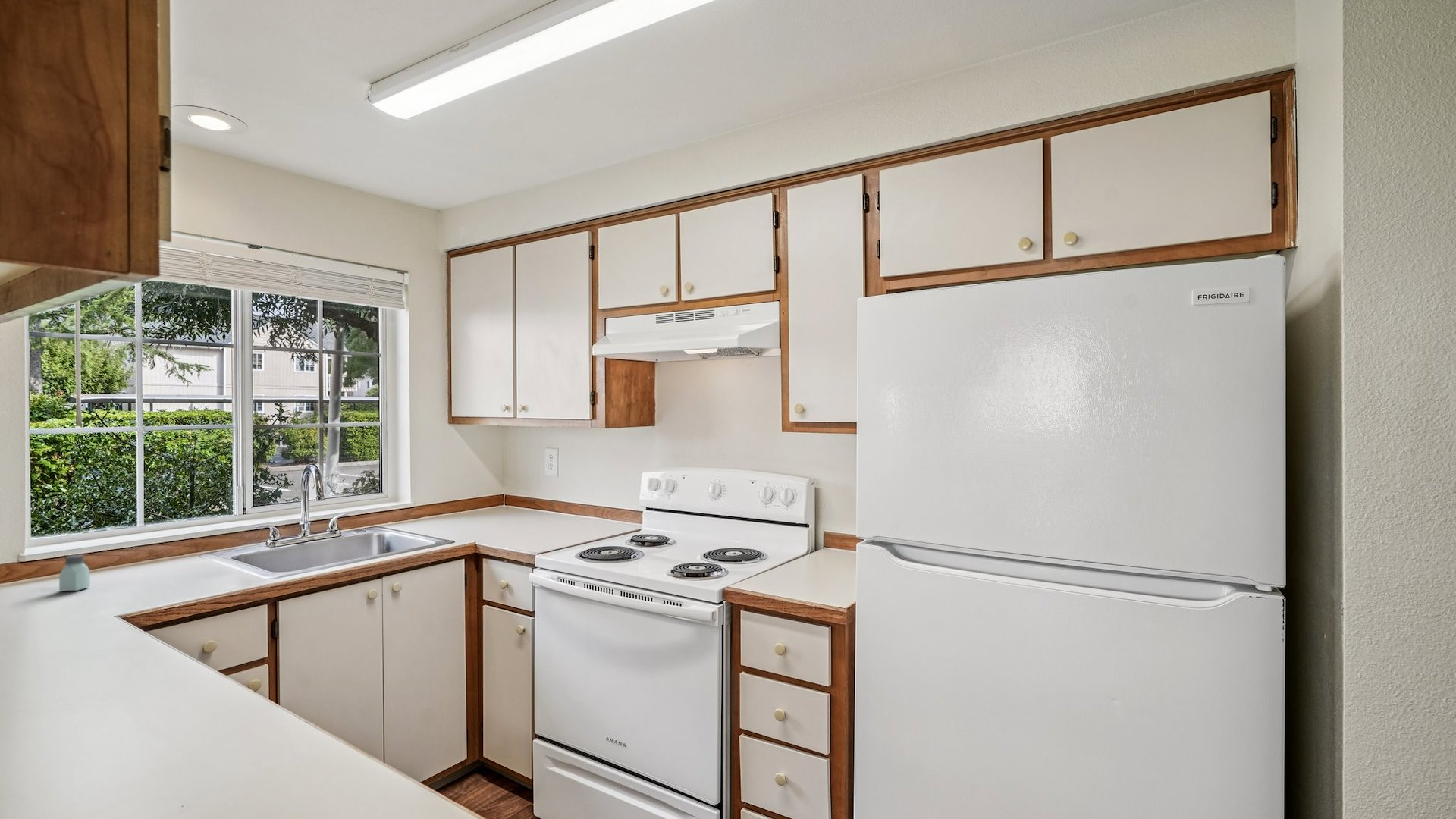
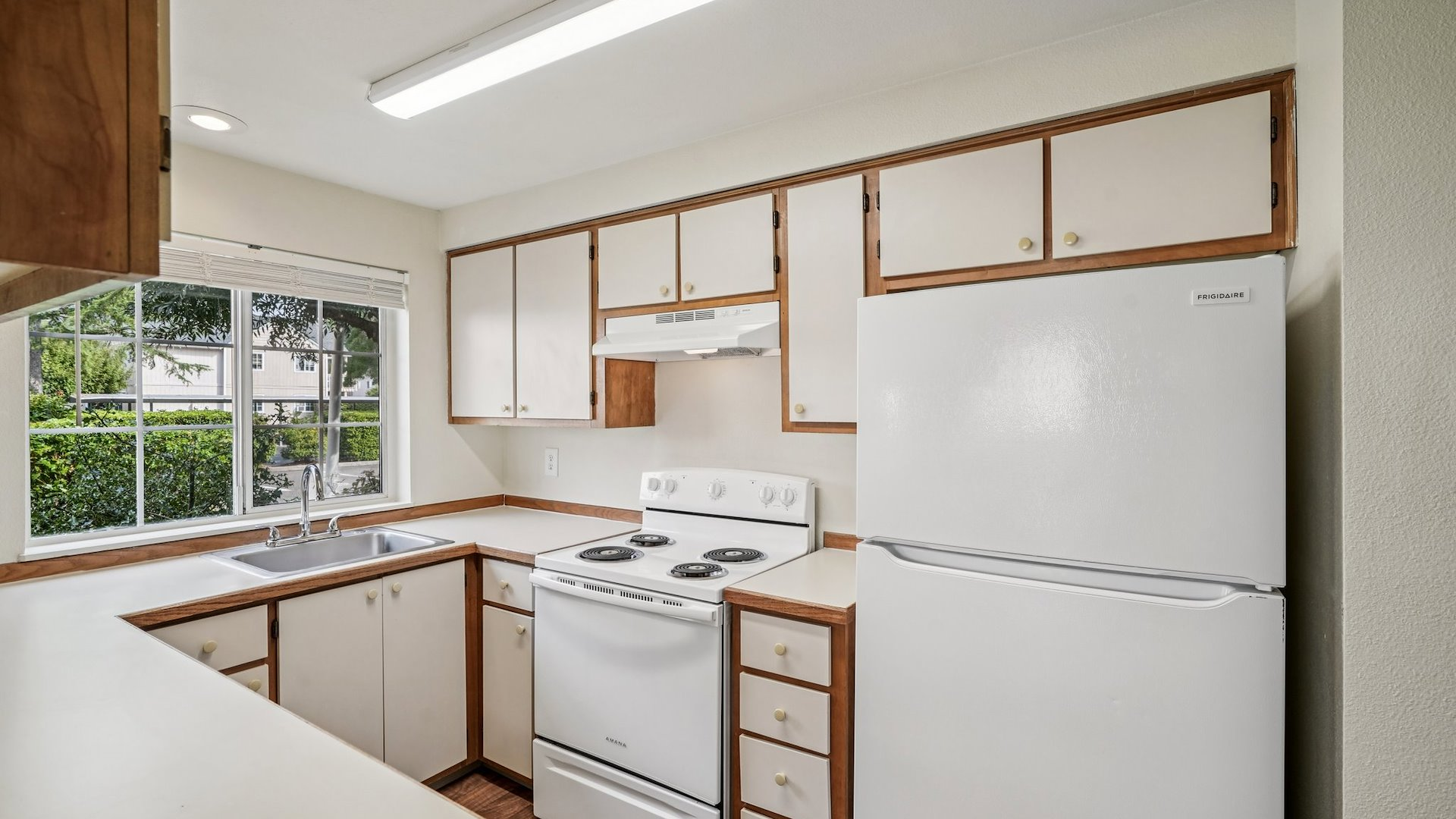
- saltshaker [58,554,90,592]
